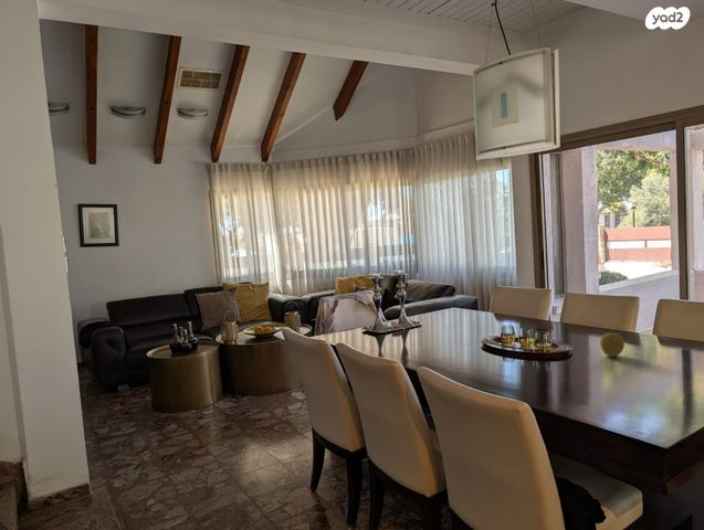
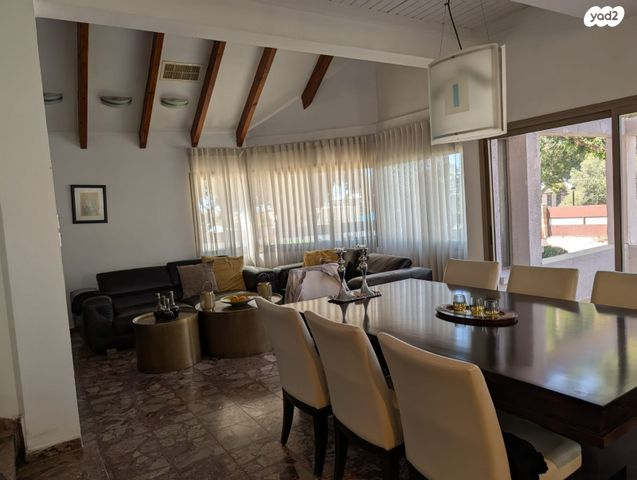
- fruit [599,332,626,358]
